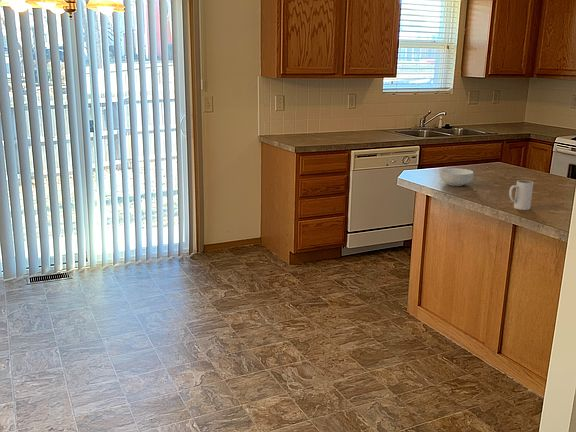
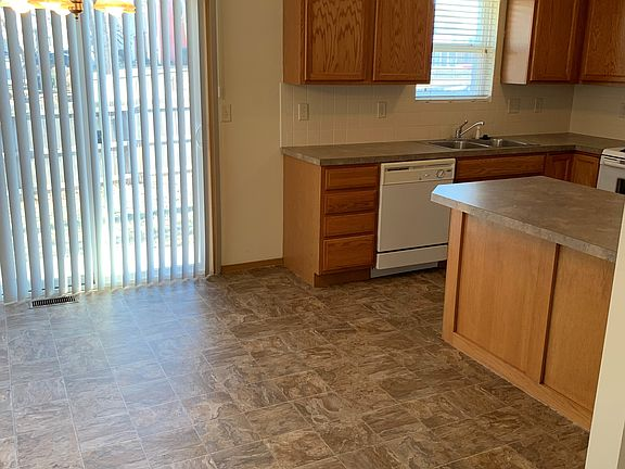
- mug [508,179,534,211]
- cereal bowl [439,167,474,187]
